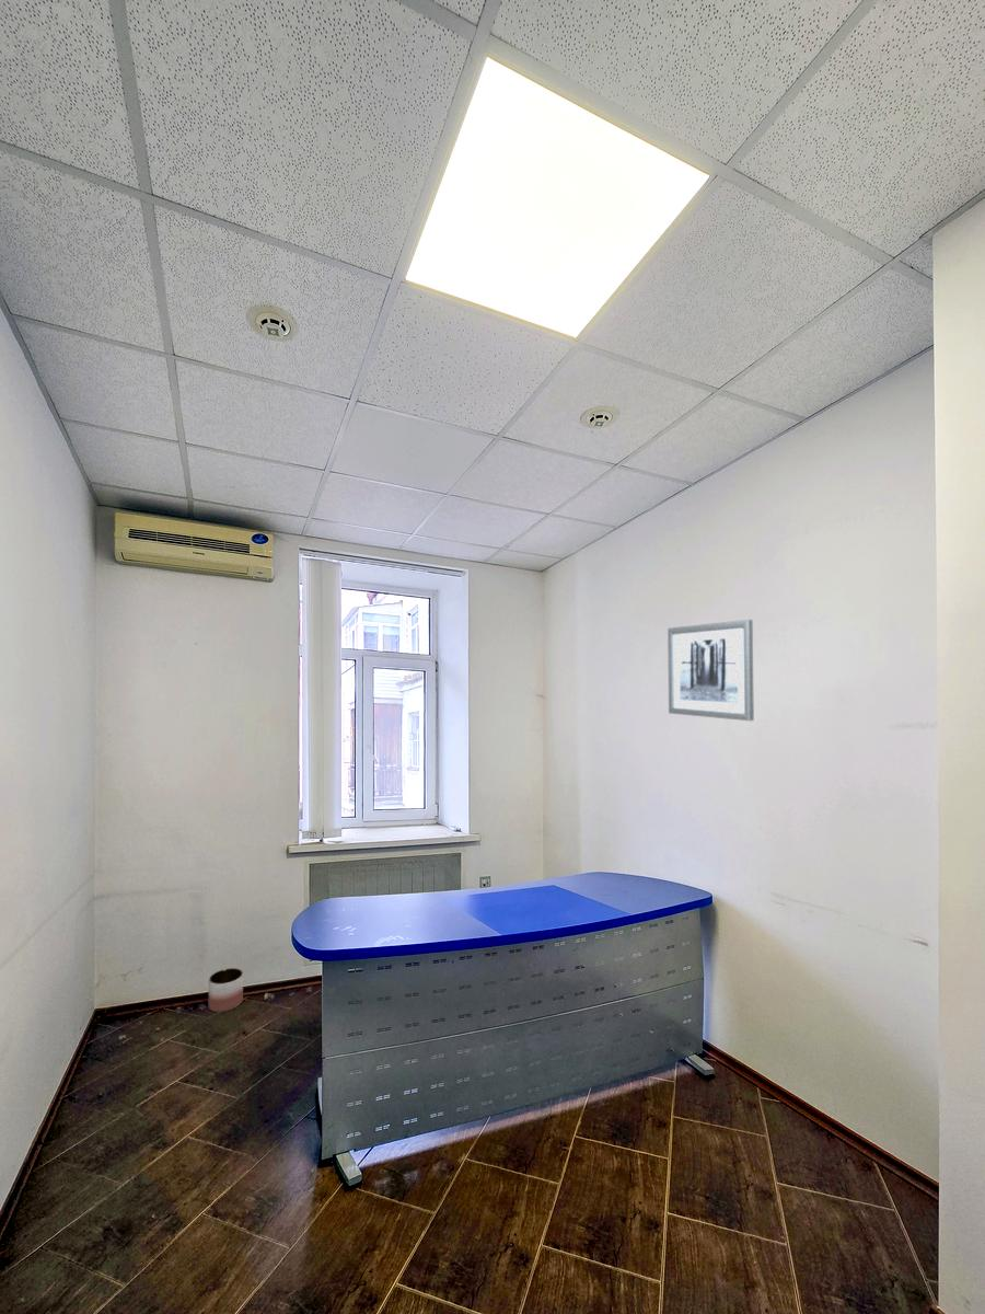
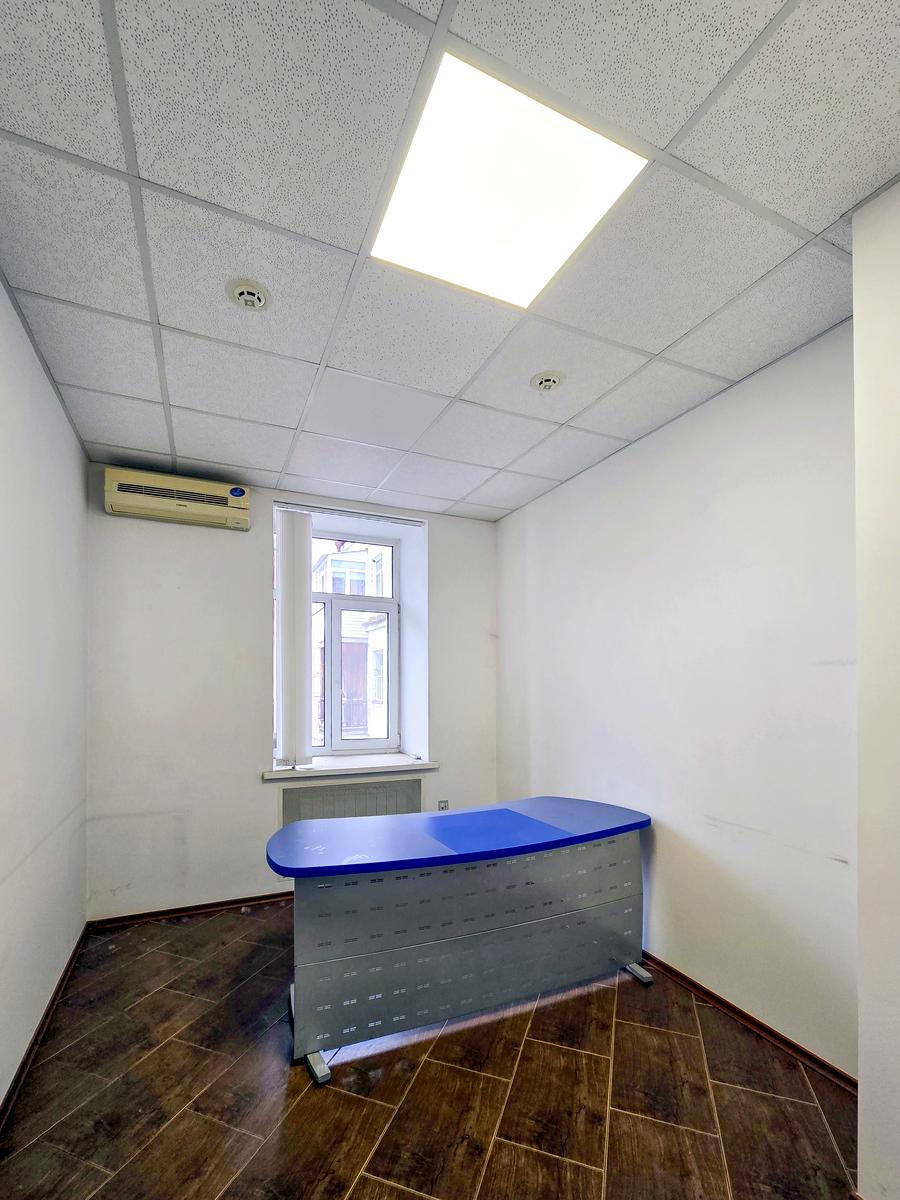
- planter [207,967,244,1013]
- wall art [667,619,755,722]
